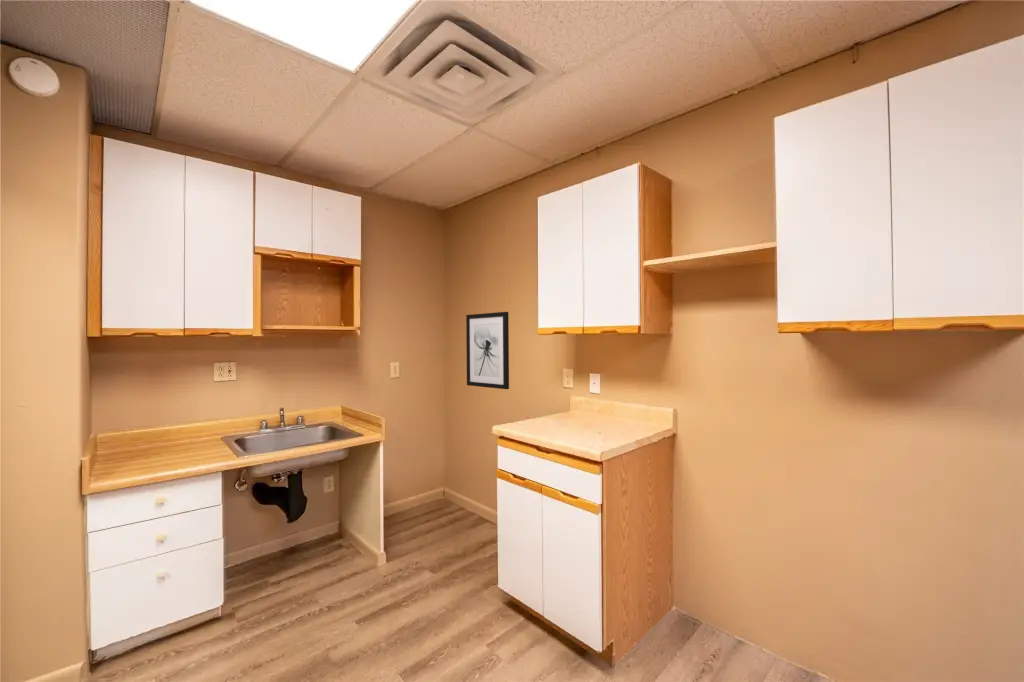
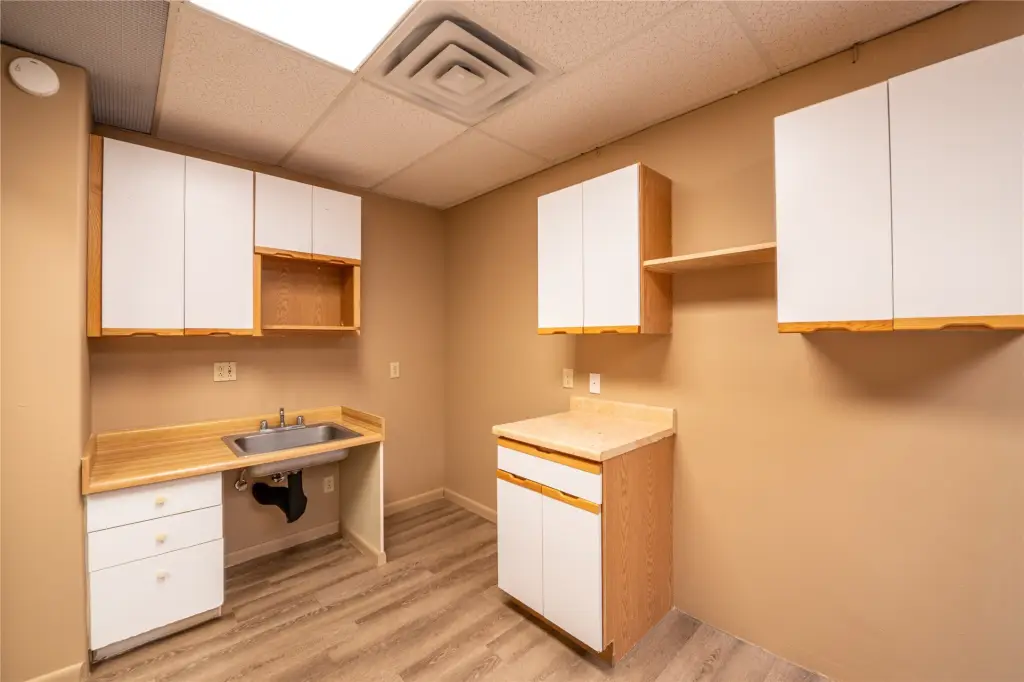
- wall art [465,311,510,390]
